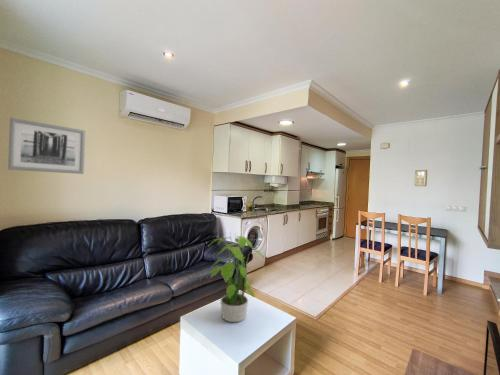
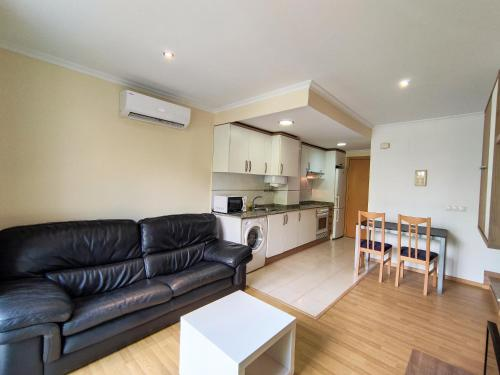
- potted plant [209,233,266,323]
- wall art [7,117,86,175]
